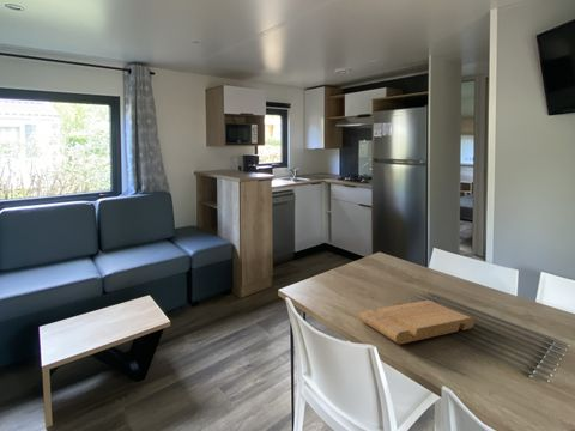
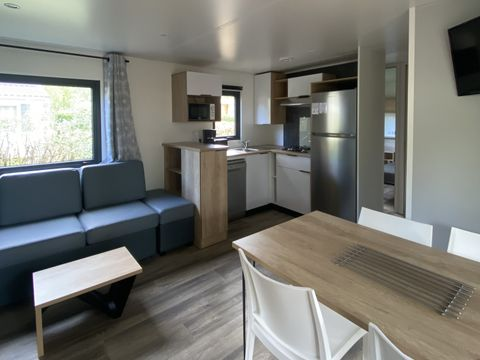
- cutting board [358,299,476,345]
